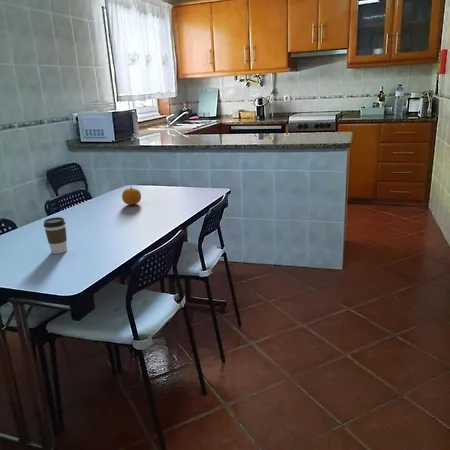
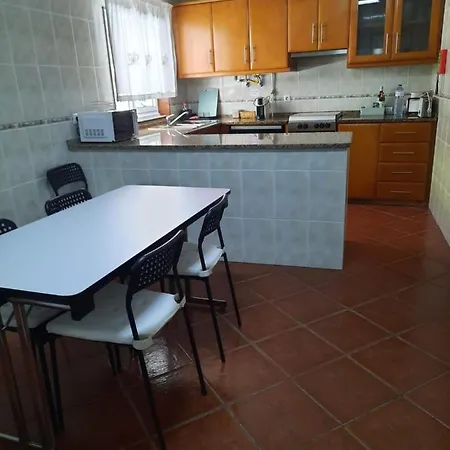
- fruit [121,184,142,206]
- coffee cup [43,216,68,255]
